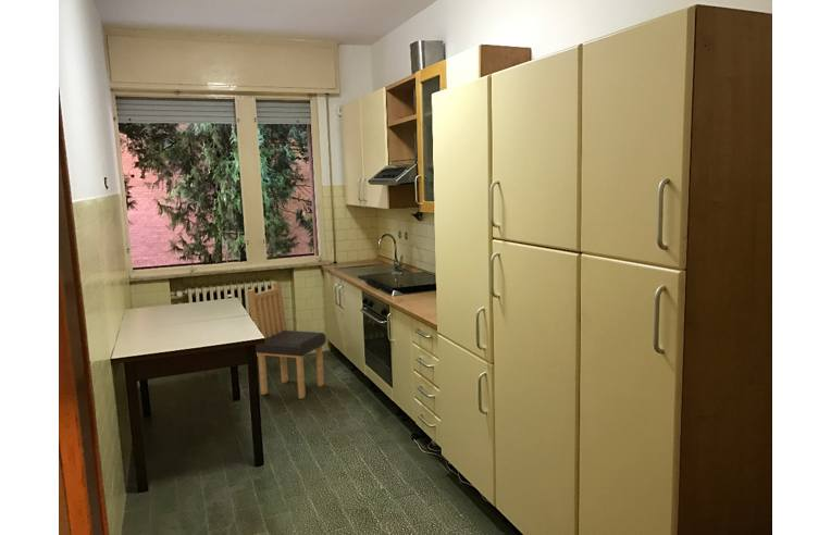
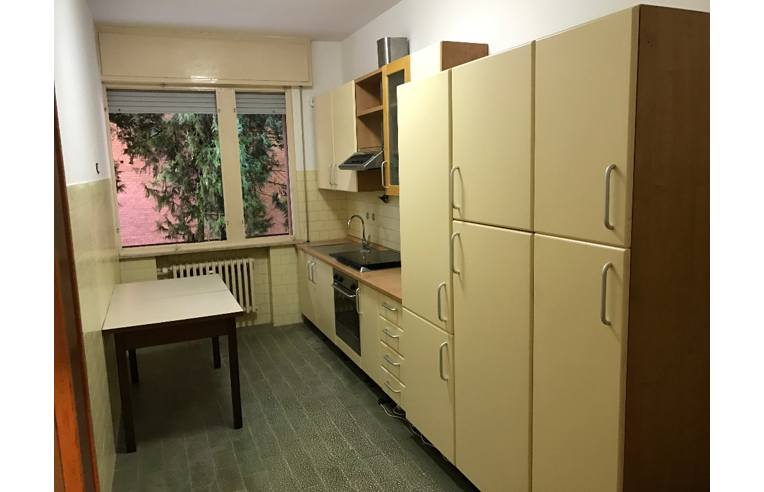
- dining chair [246,282,327,400]
